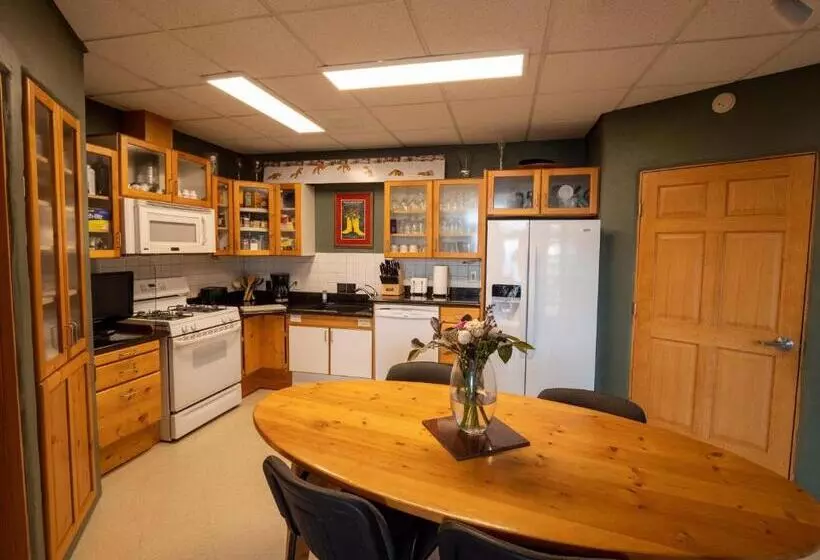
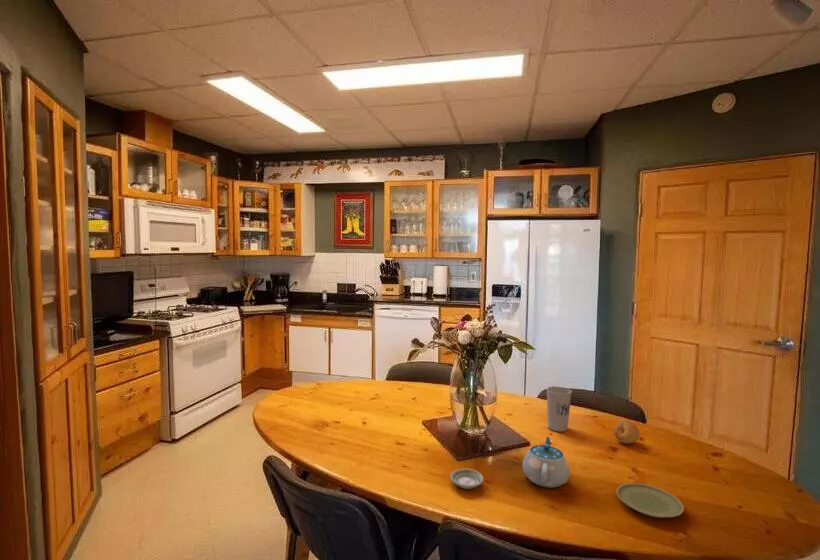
+ saucer [449,468,484,490]
+ chinaware [521,436,571,489]
+ plate [615,482,685,519]
+ fruit [613,418,640,445]
+ cup [546,385,573,433]
